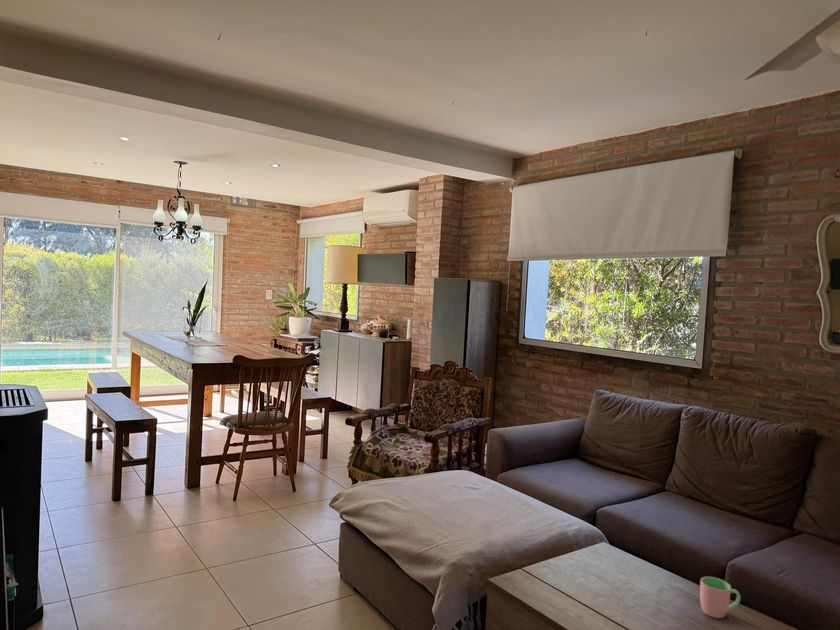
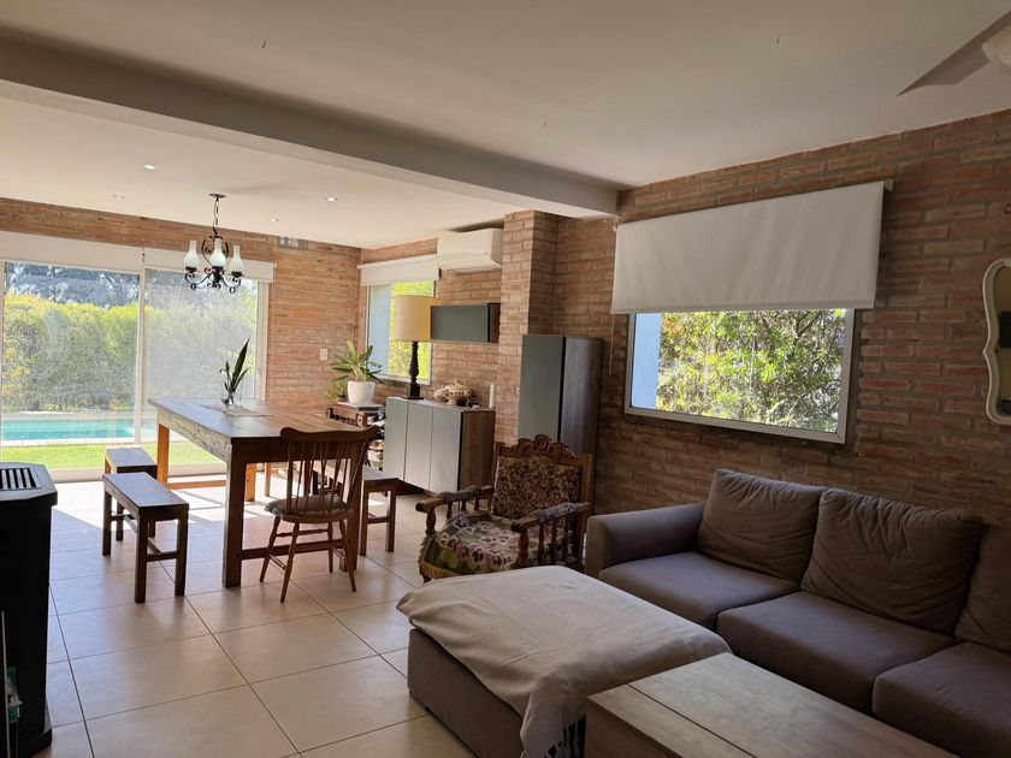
- cup [699,576,741,619]
